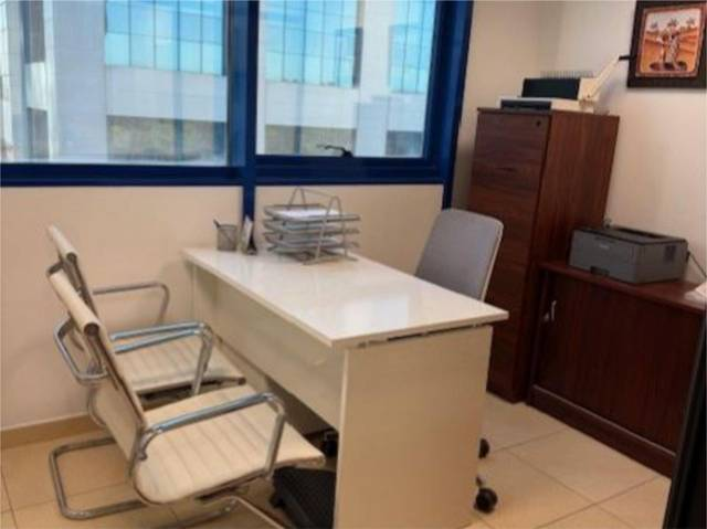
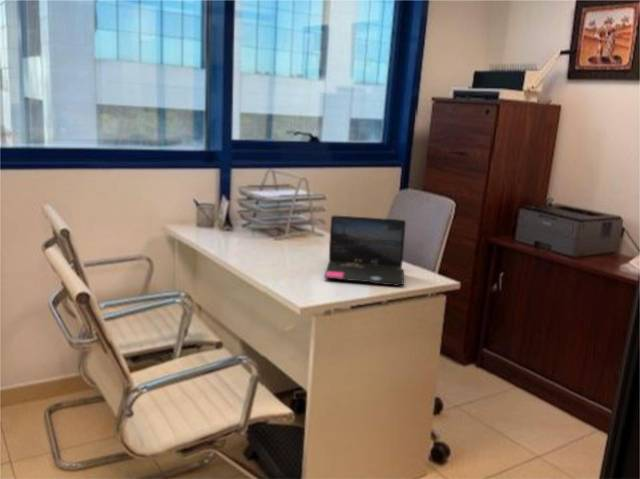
+ laptop [323,214,407,287]
